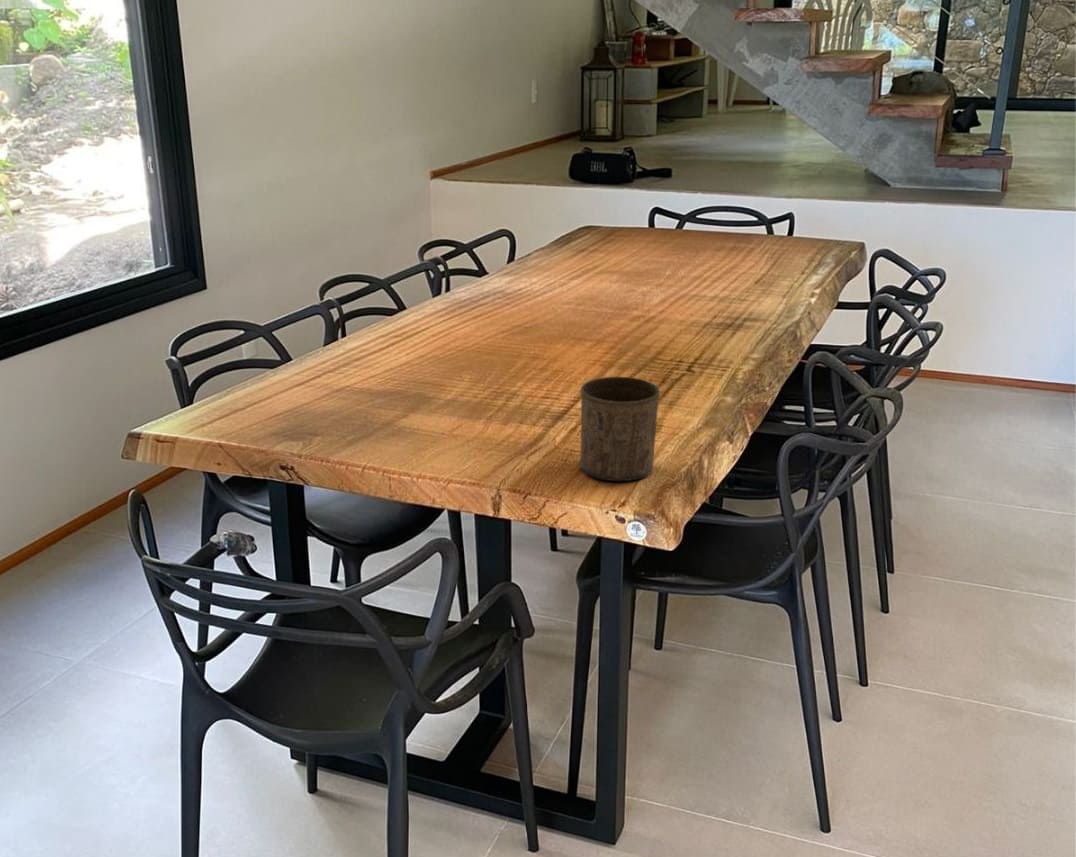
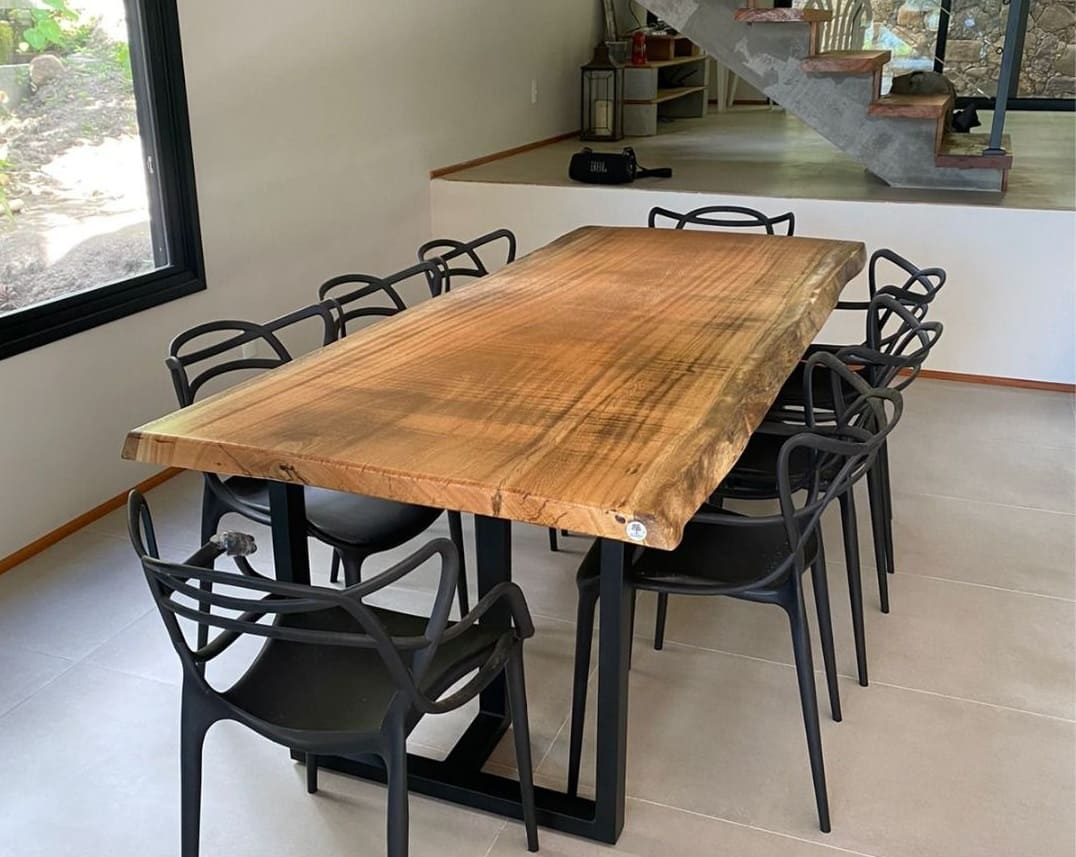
- cup [579,376,661,482]
